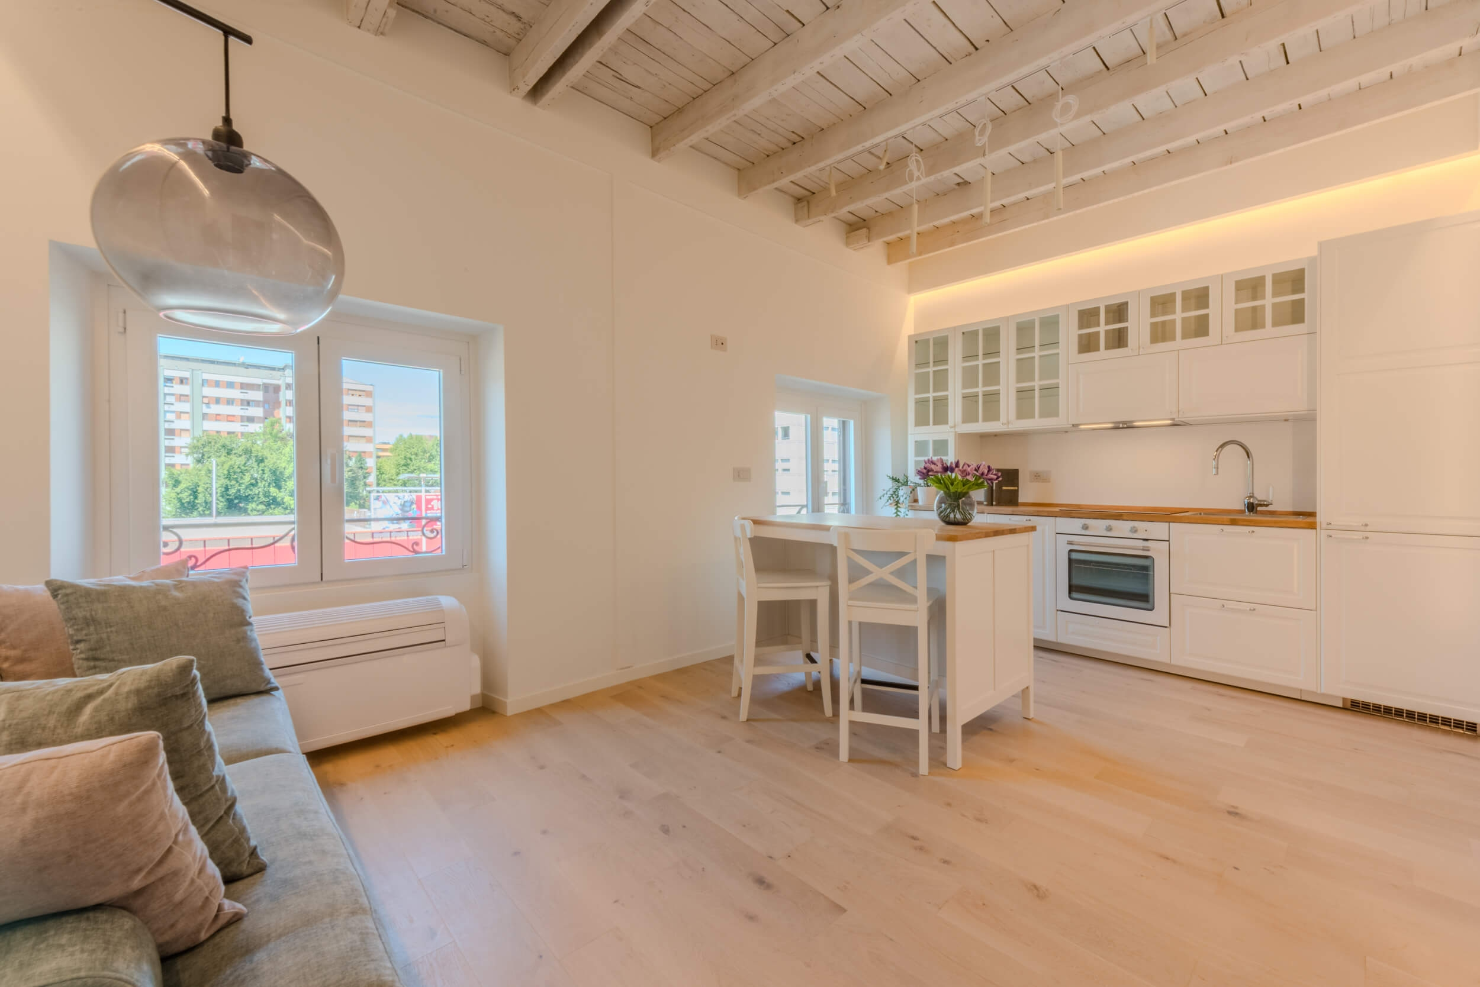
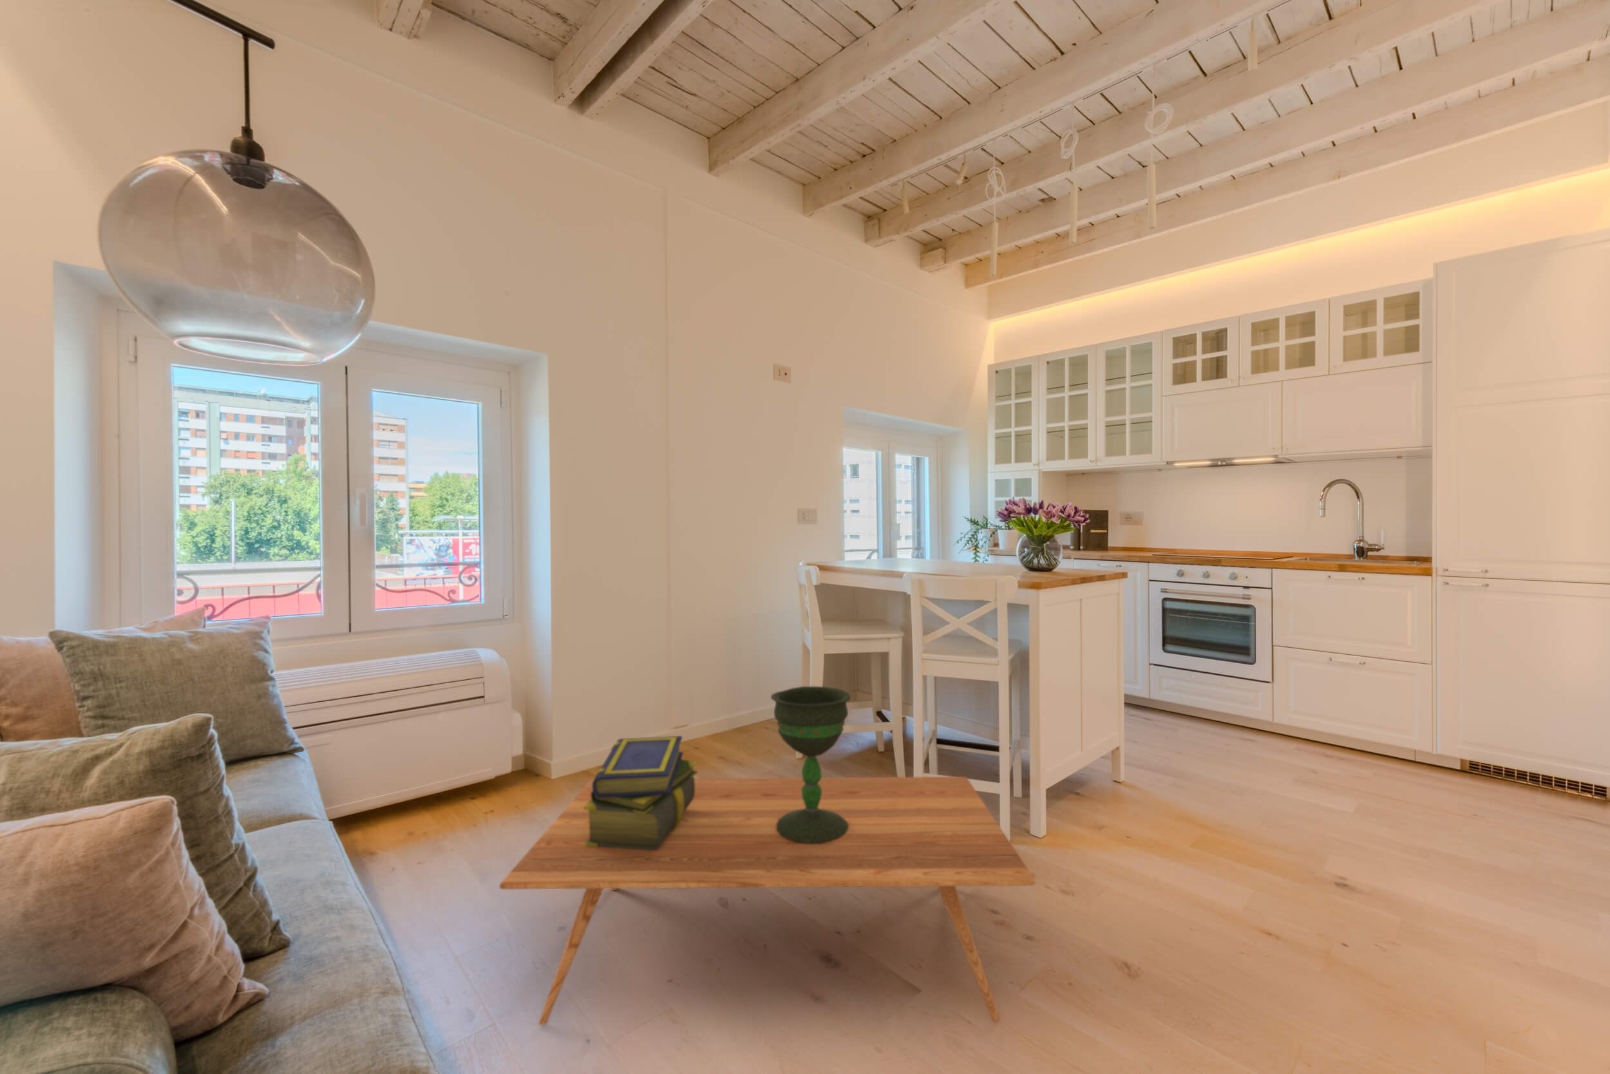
+ stack of books [584,735,699,851]
+ chalice [770,686,851,843]
+ coffee table [499,776,1036,1026]
